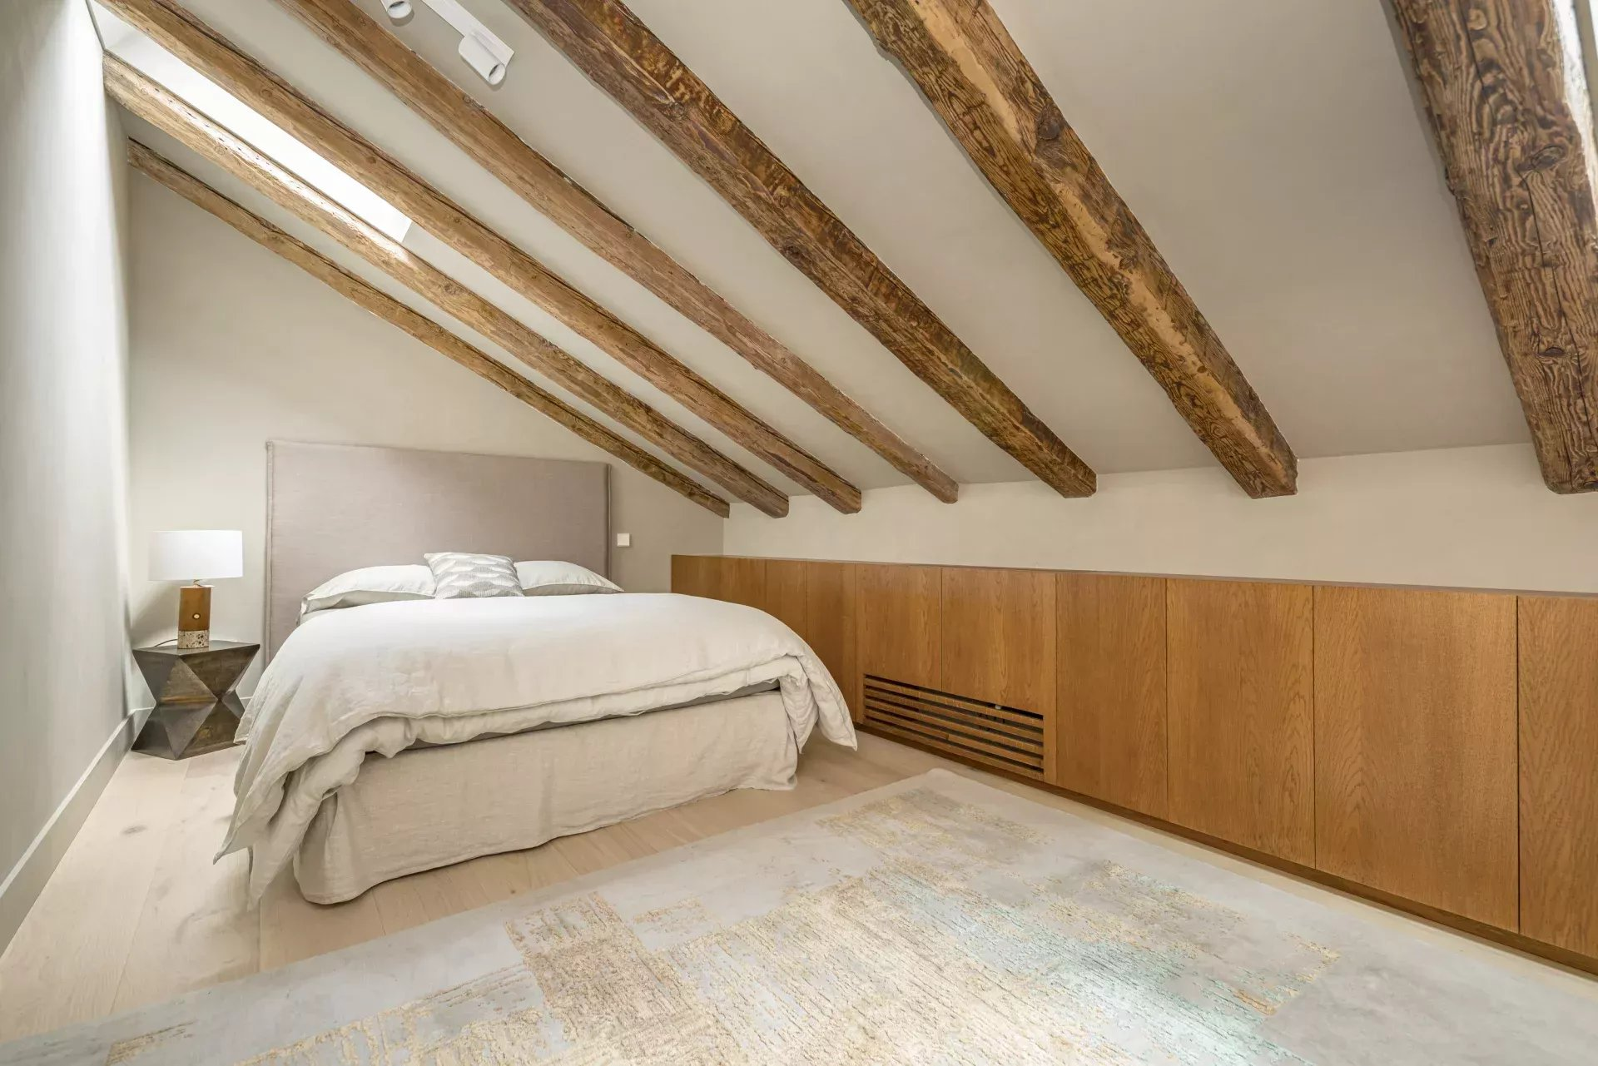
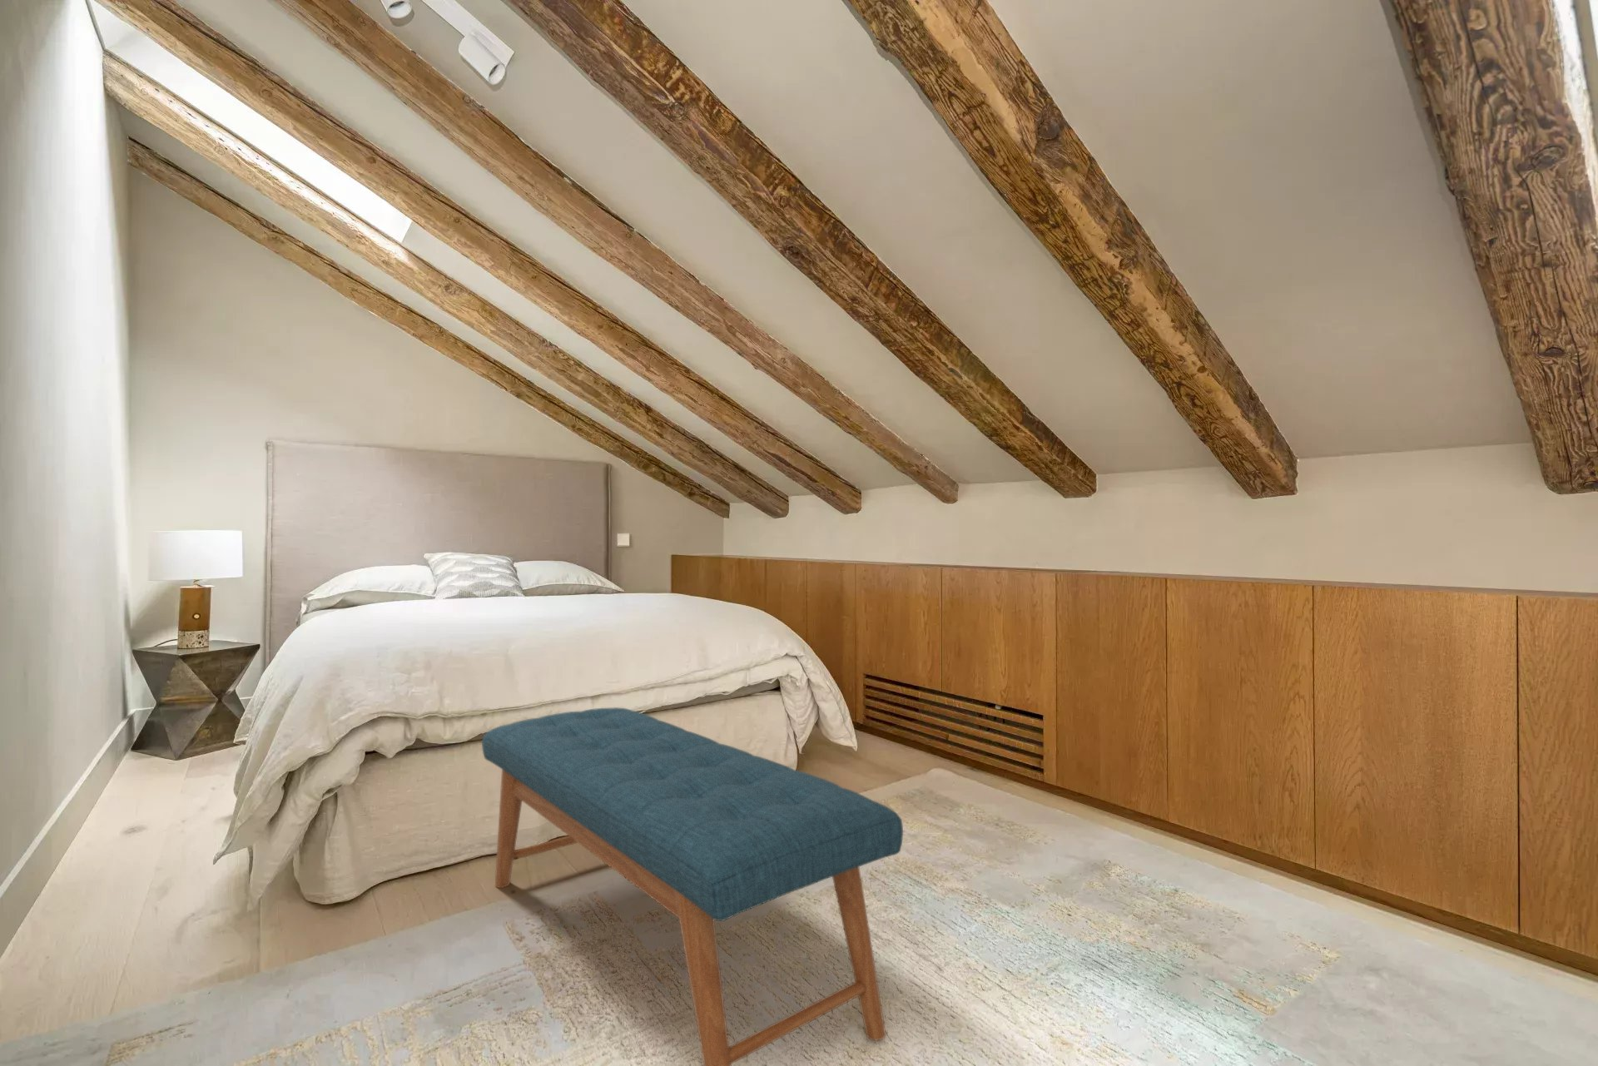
+ bench [481,707,904,1066]
